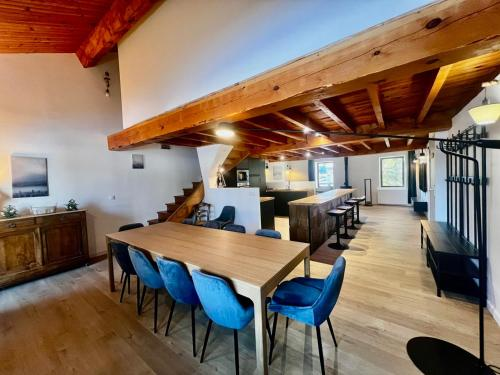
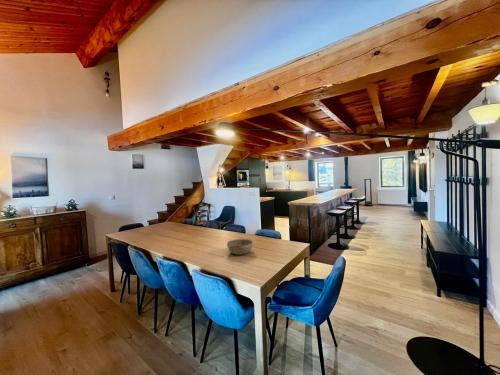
+ bowl [226,238,254,256]
